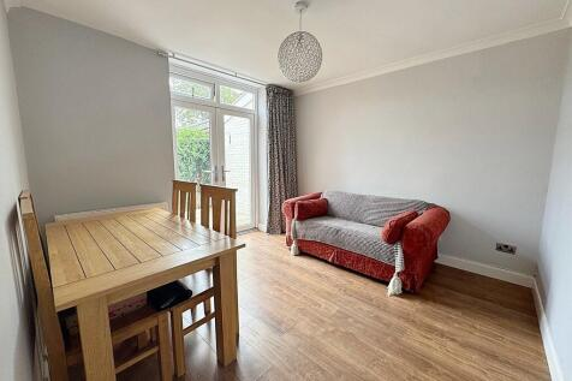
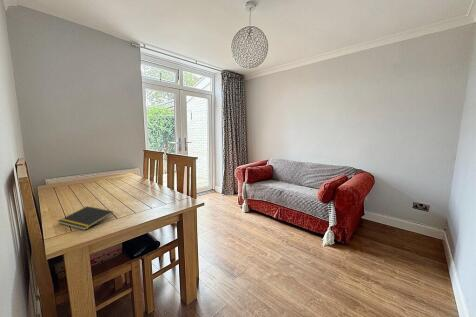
+ notepad [58,205,114,231]
